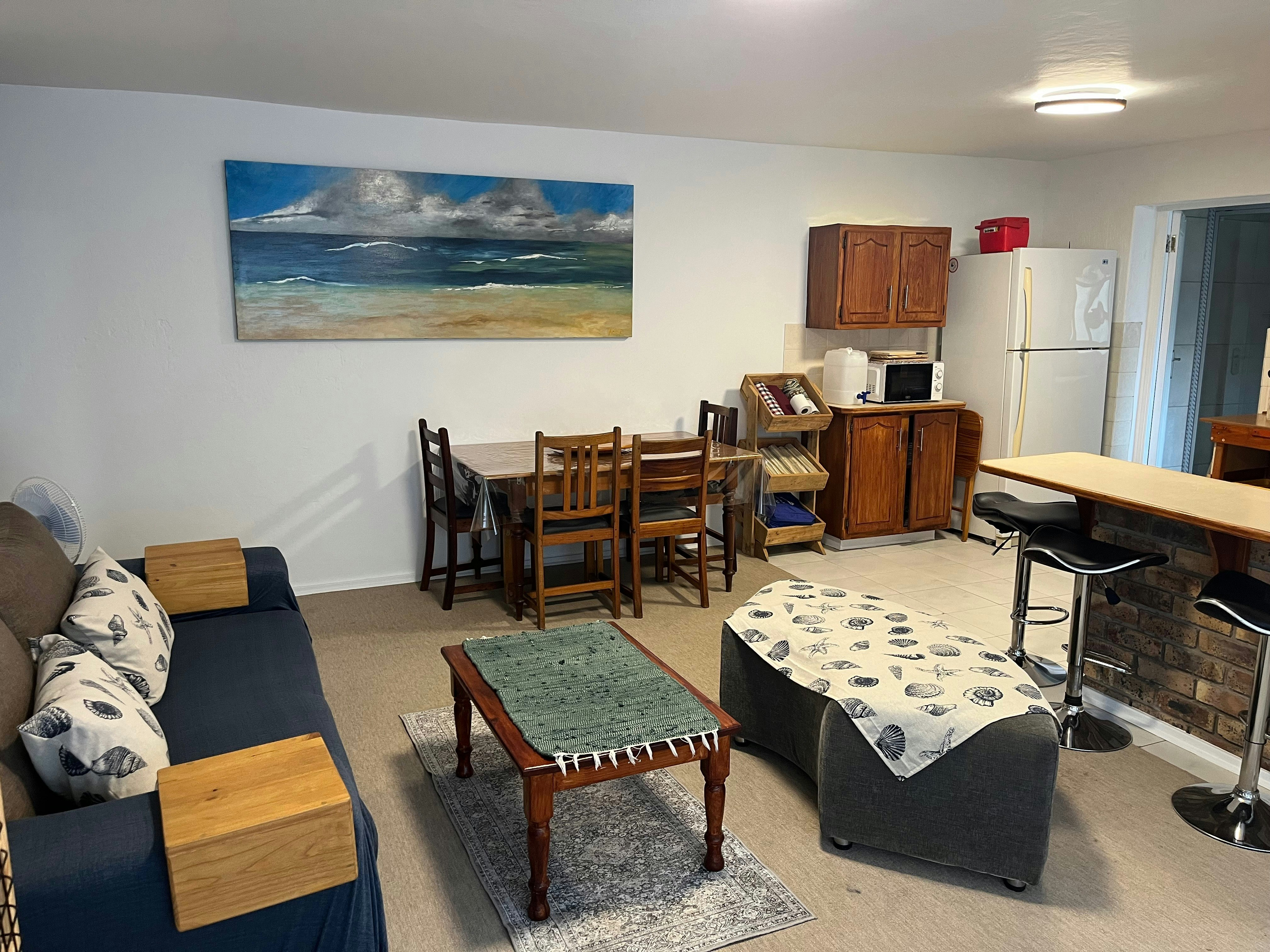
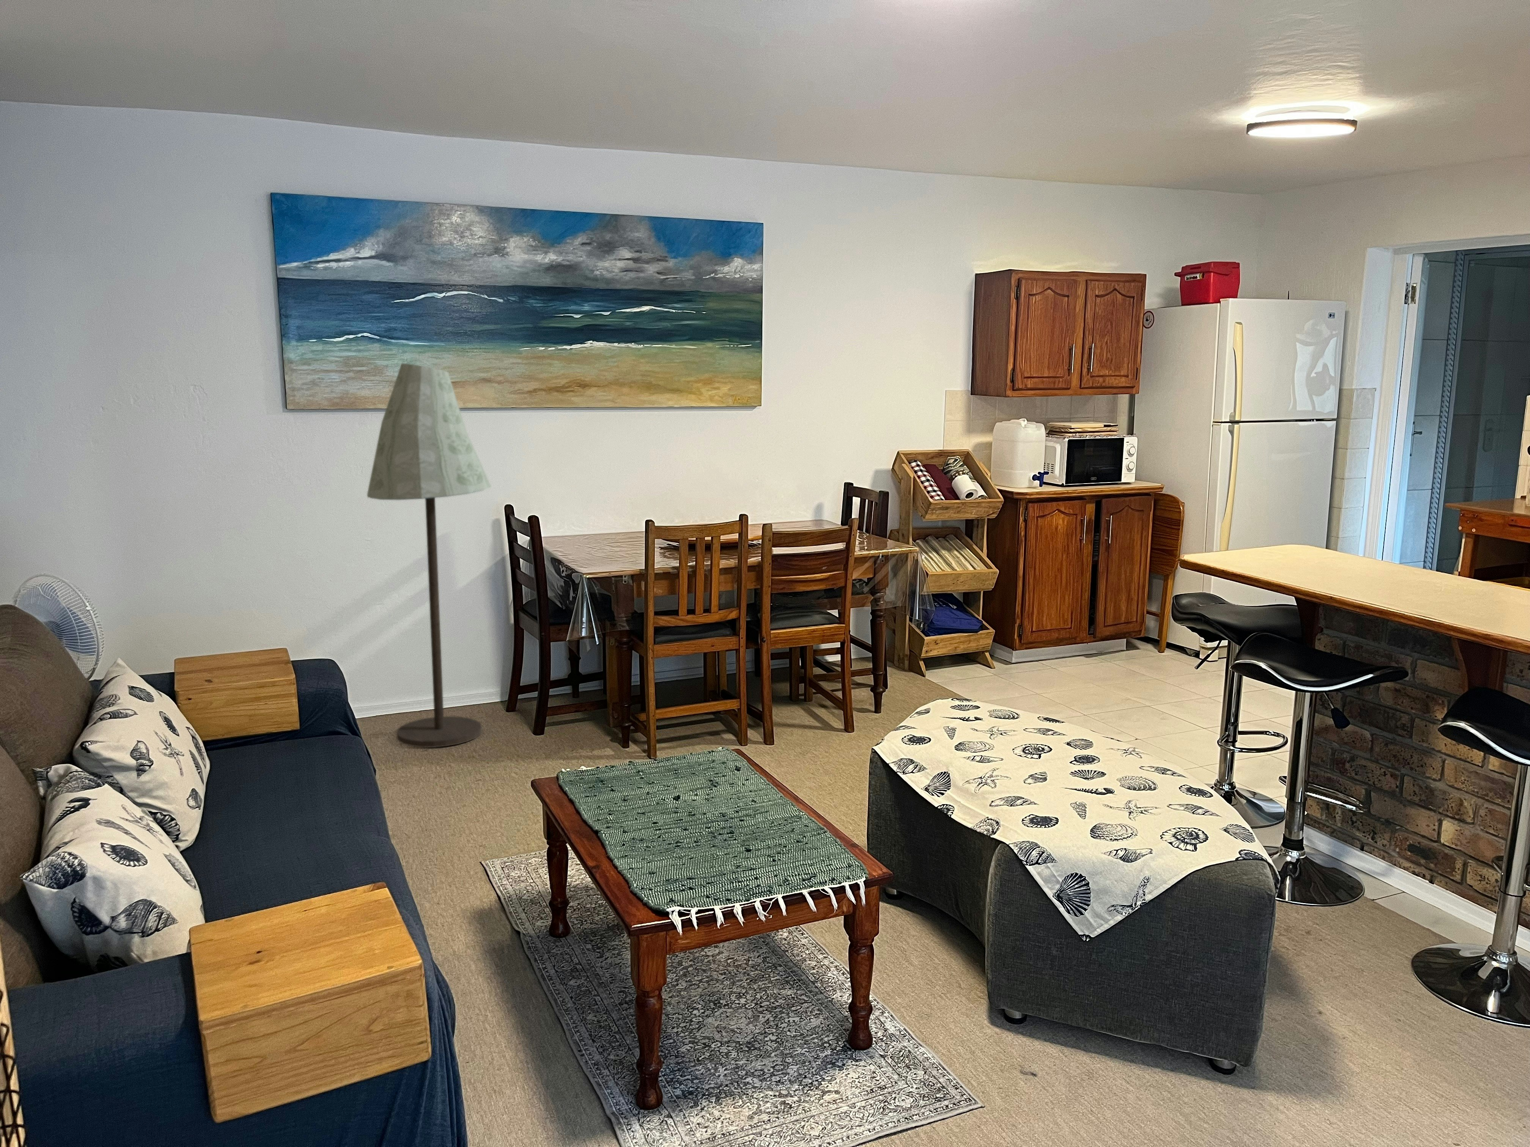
+ floor lamp [366,363,492,747]
